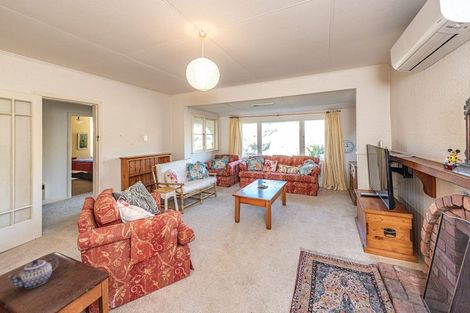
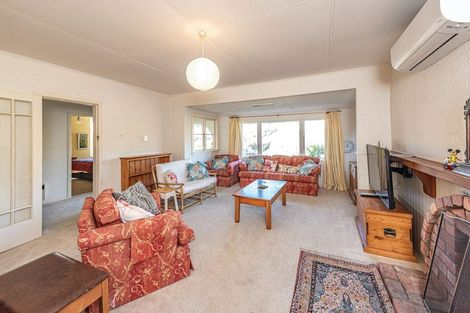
- teapot [6,256,60,289]
